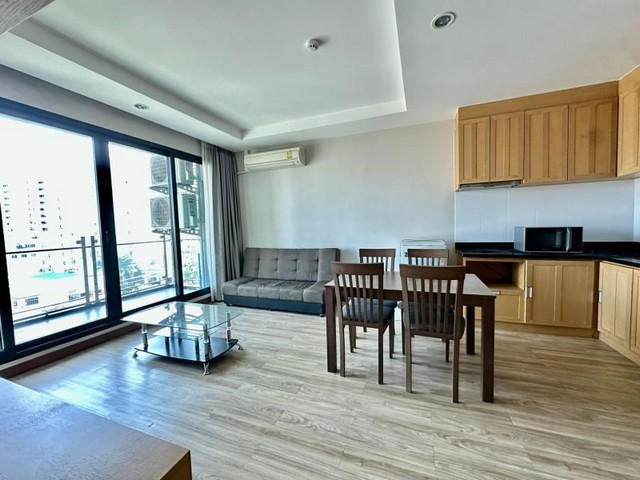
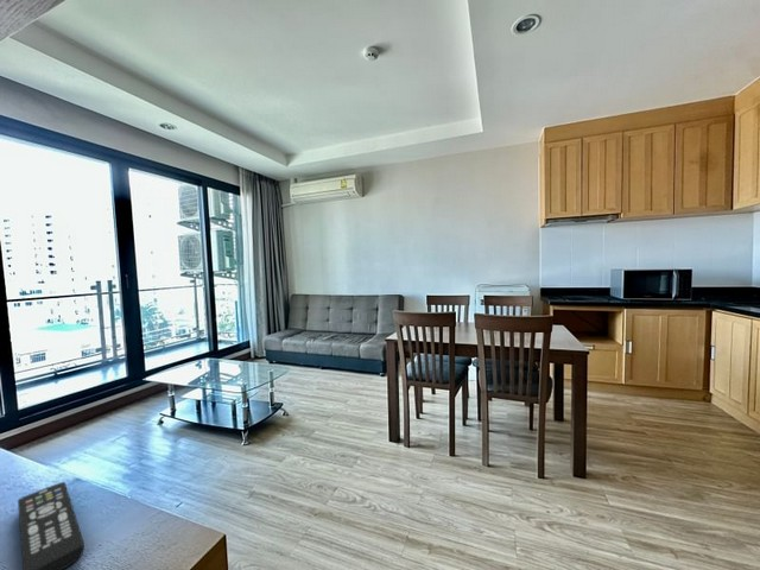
+ remote control [17,481,86,570]
